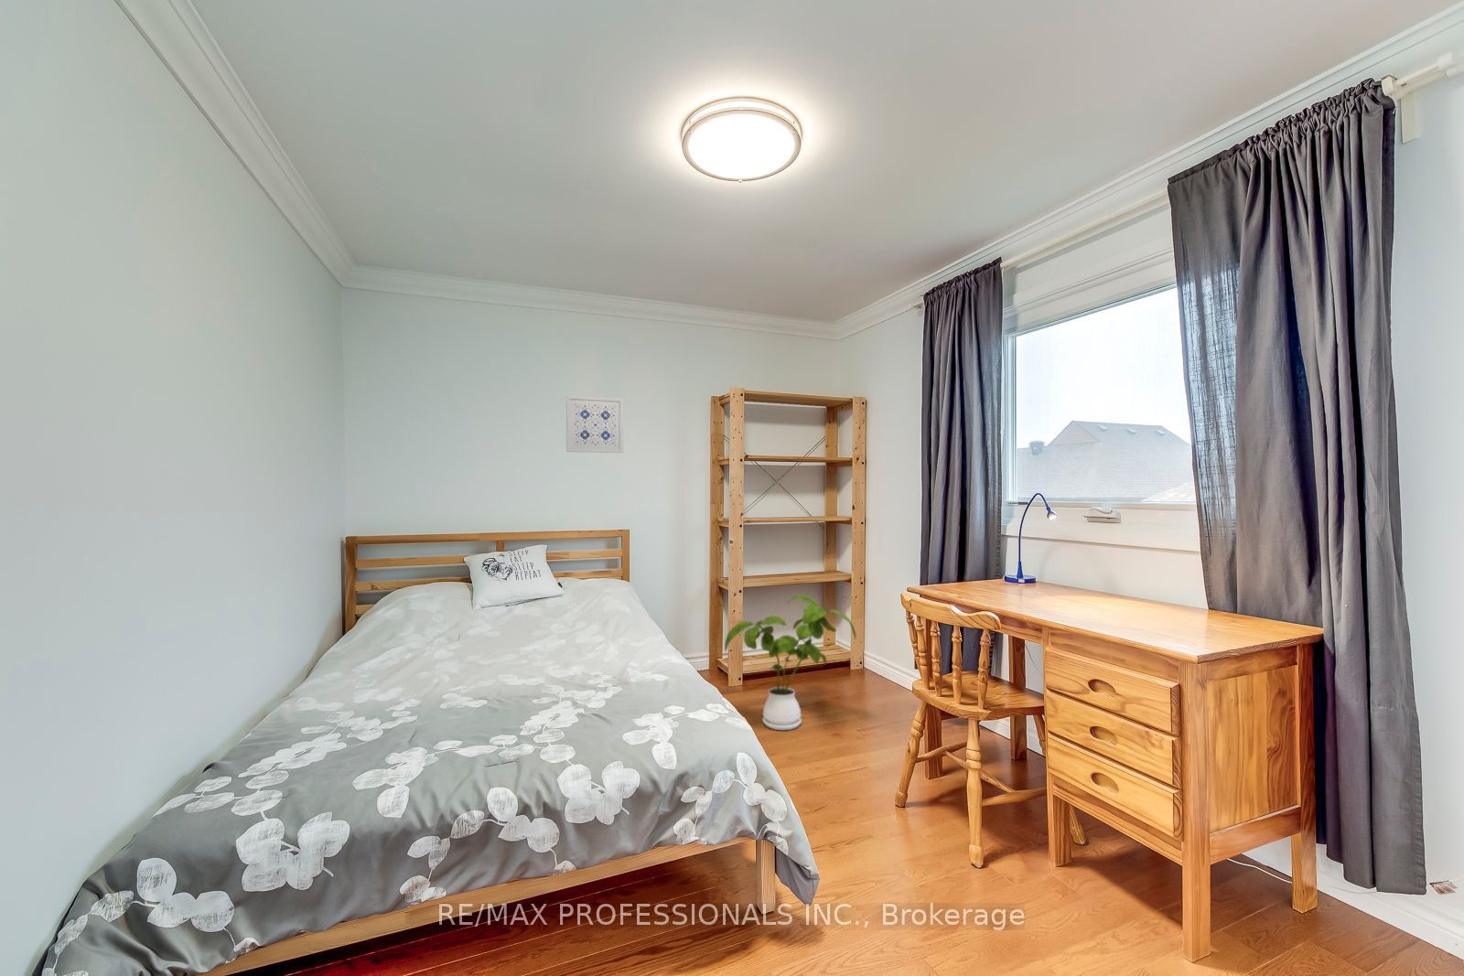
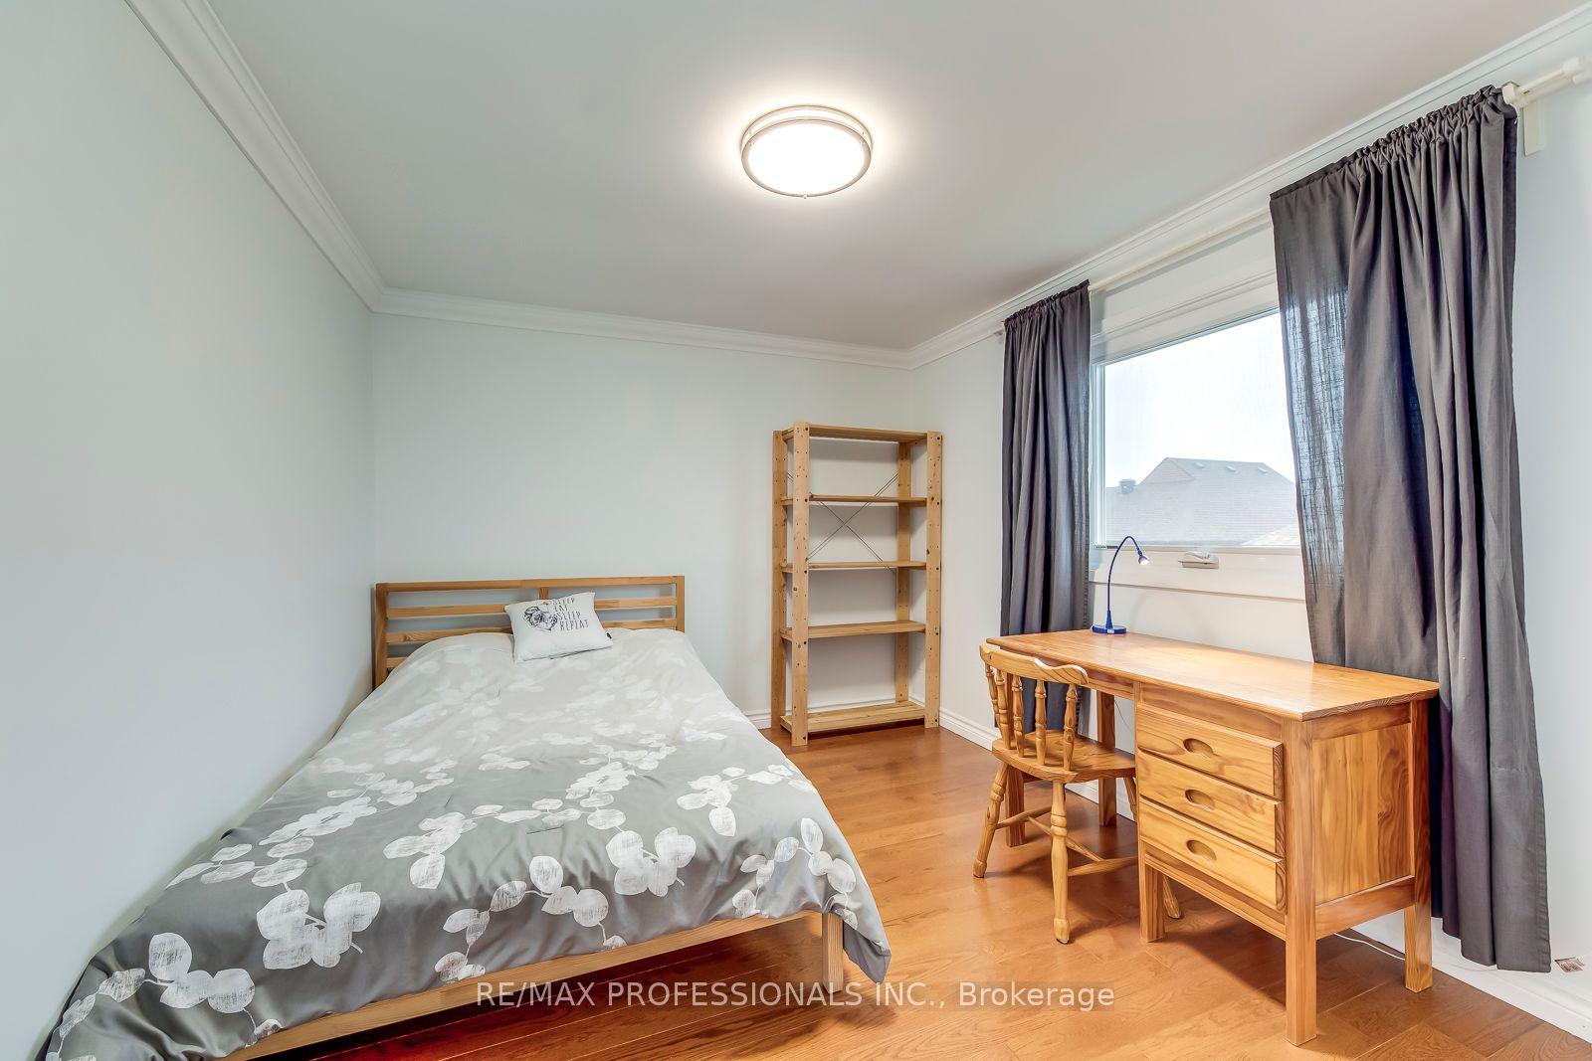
- wall art [565,394,624,454]
- house plant [723,595,857,731]
